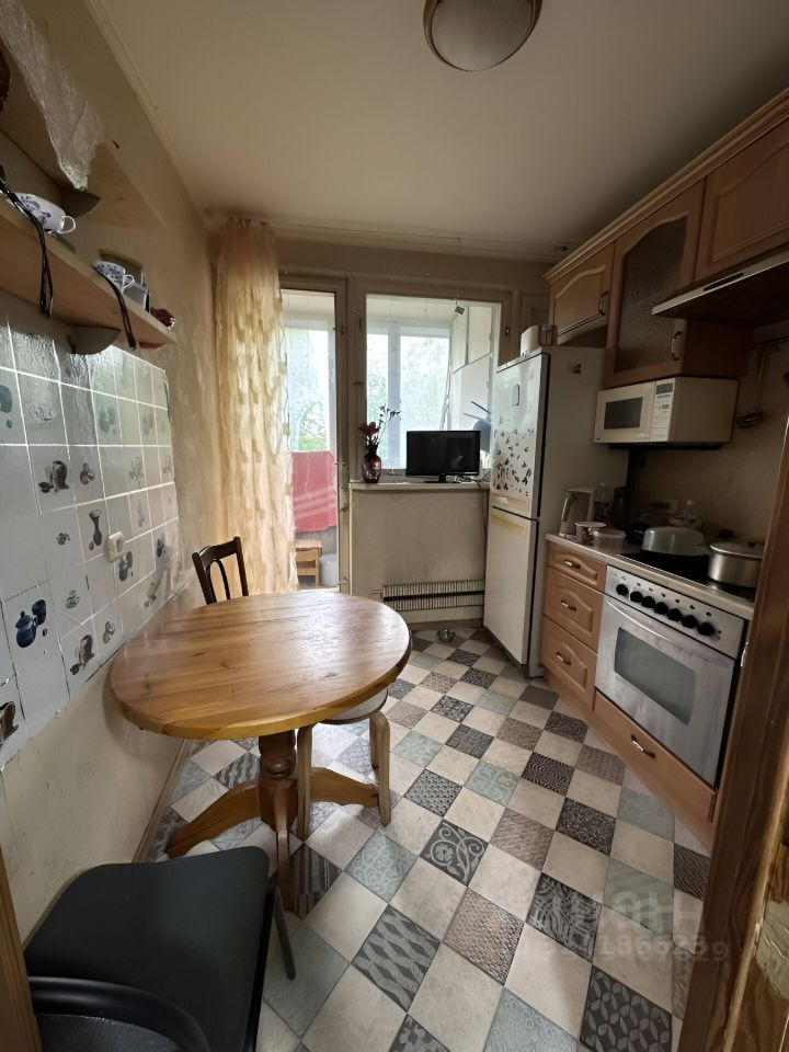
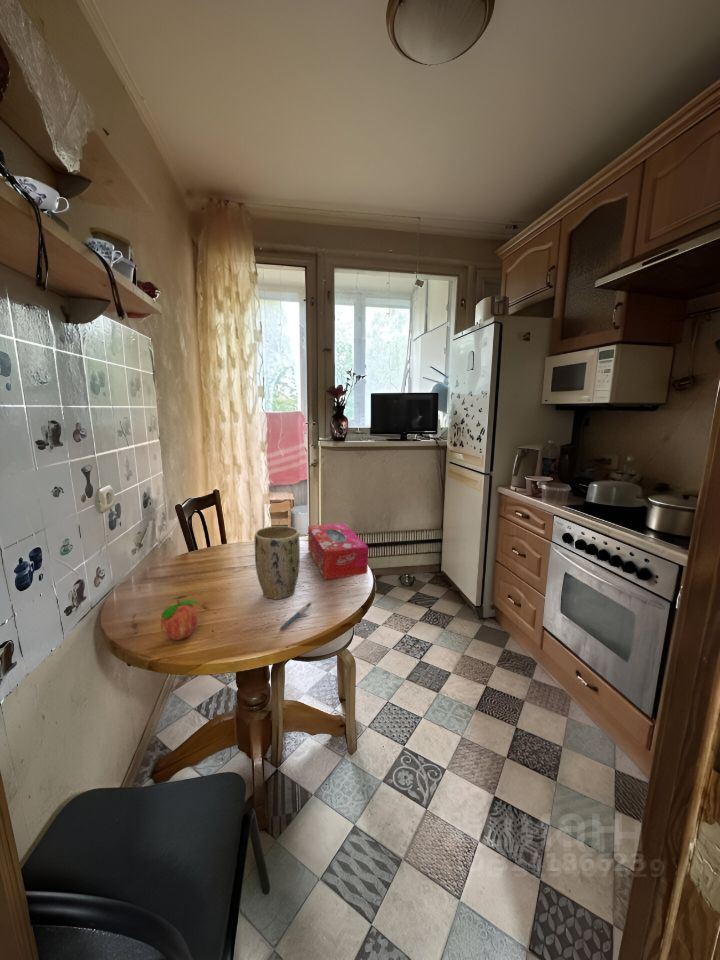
+ pen [278,602,312,632]
+ plant pot [253,525,301,600]
+ tissue box [307,522,369,581]
+ fruit [160,598,199,641]
